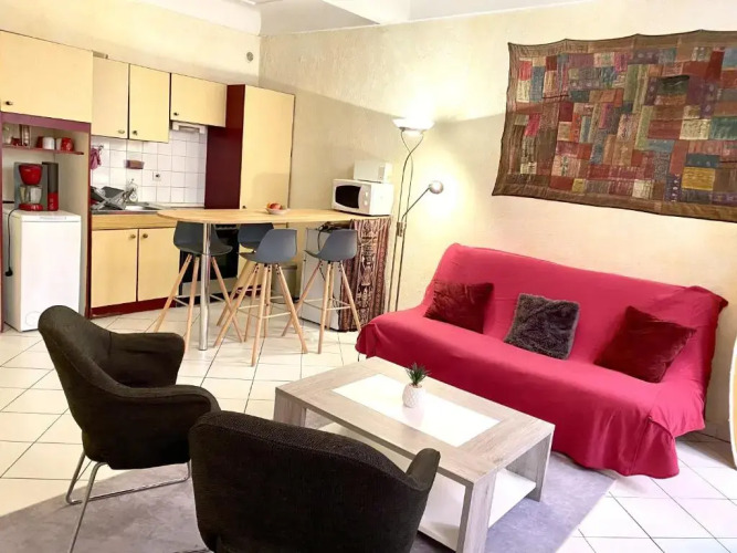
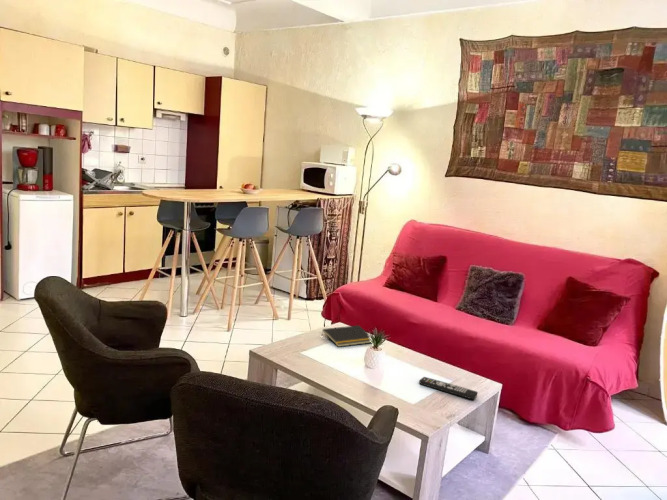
+ remote control [418,376,479,401]
+ notepad [321,324,372,348]
